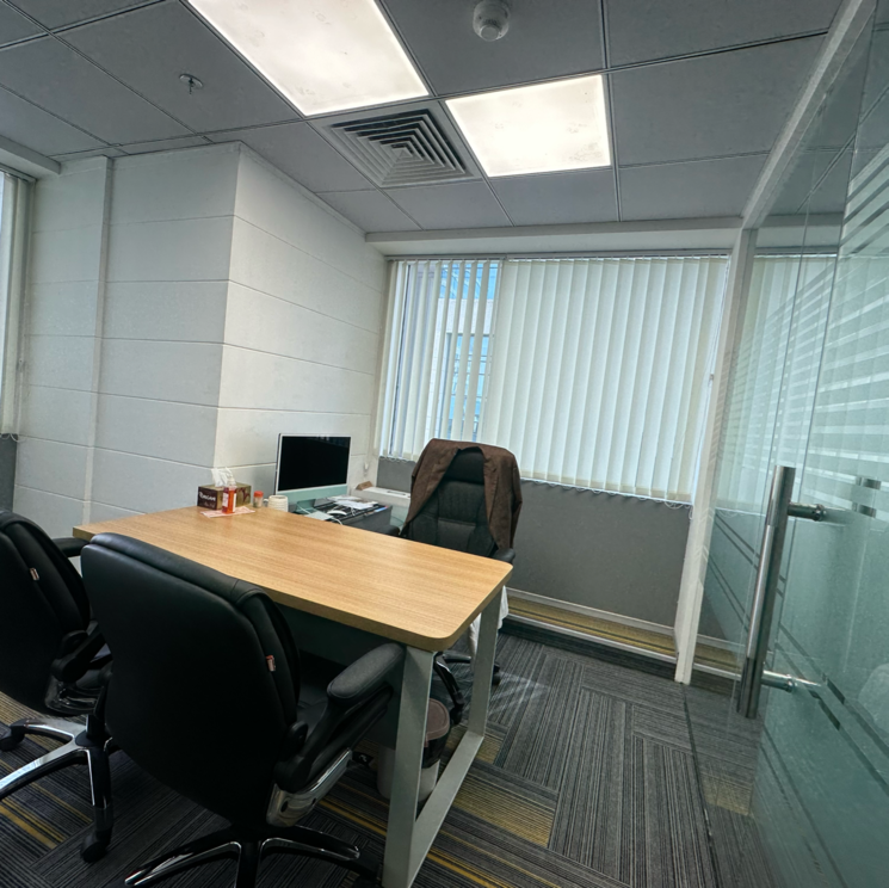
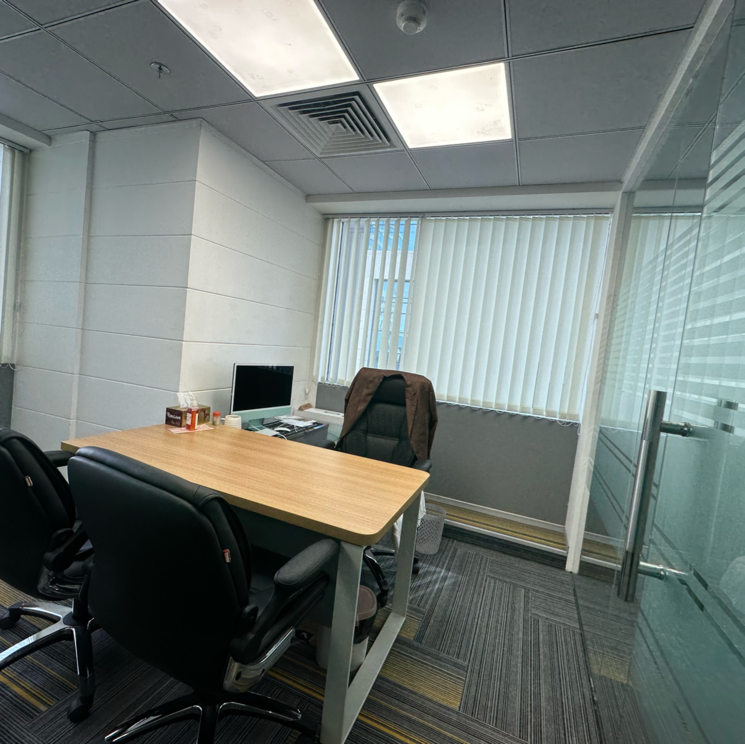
+ wastebasket [415,502,447,556]
